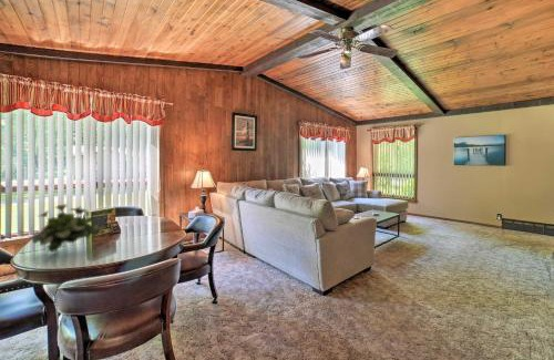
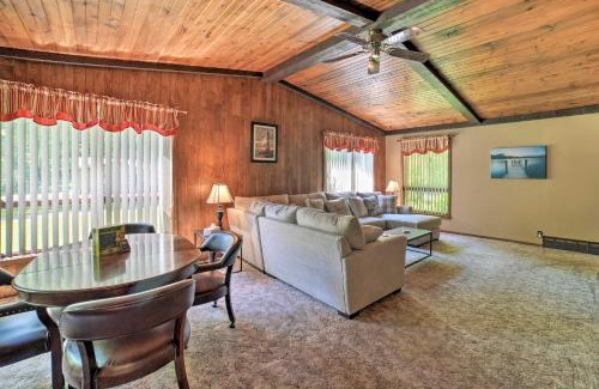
- flowering plant [29,203,105,254]
